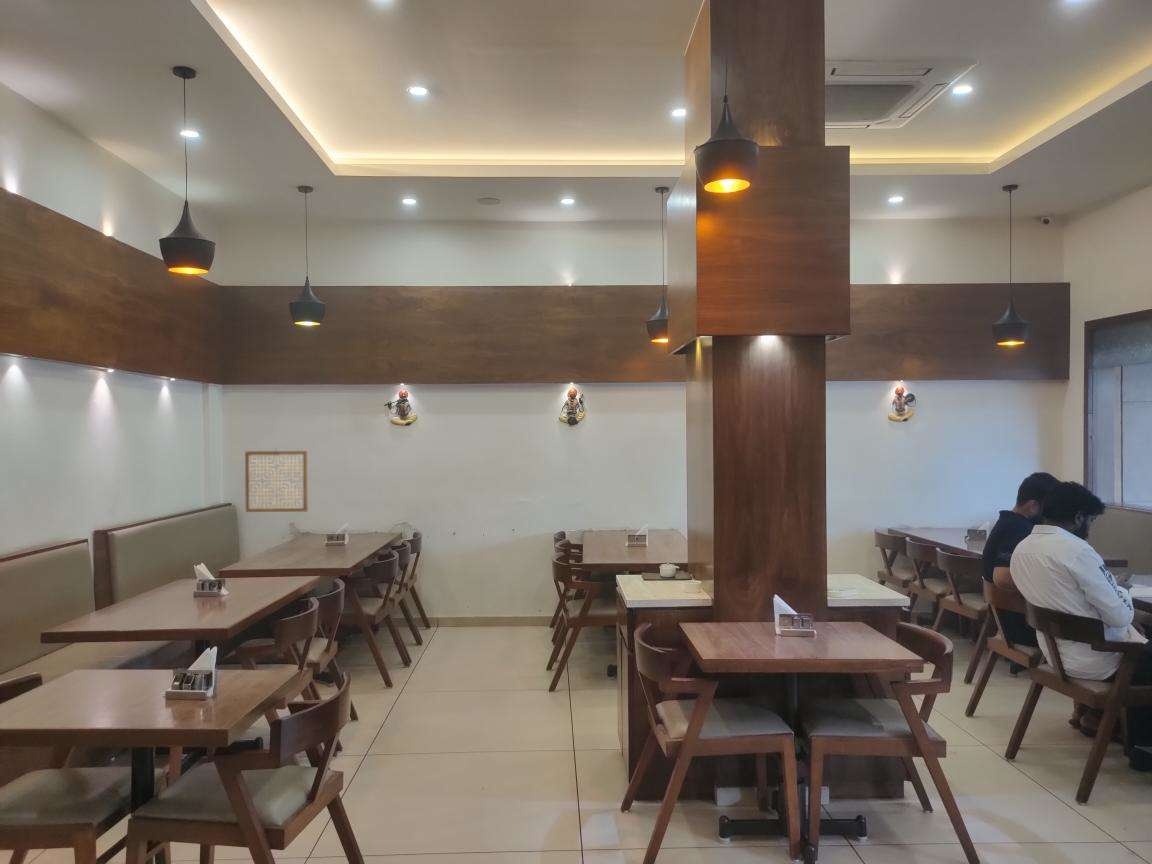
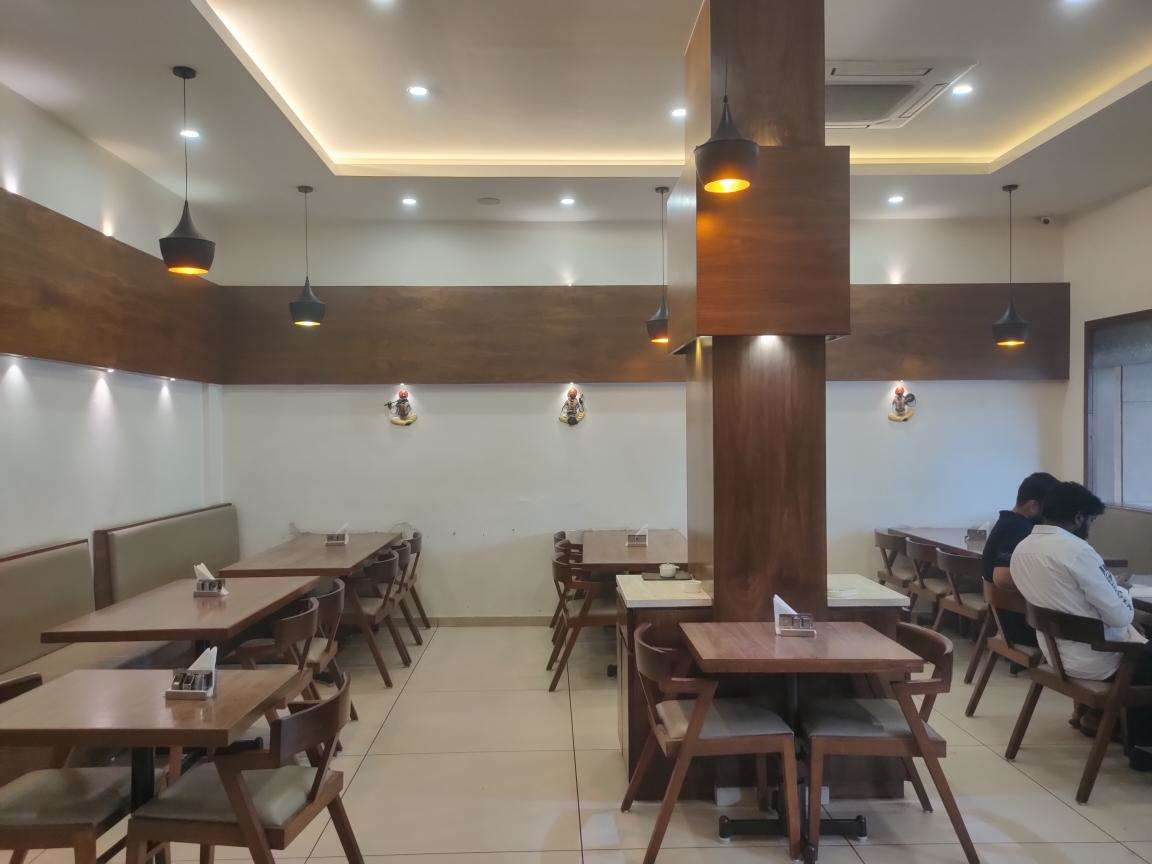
- wall art [244,448,309,513]
